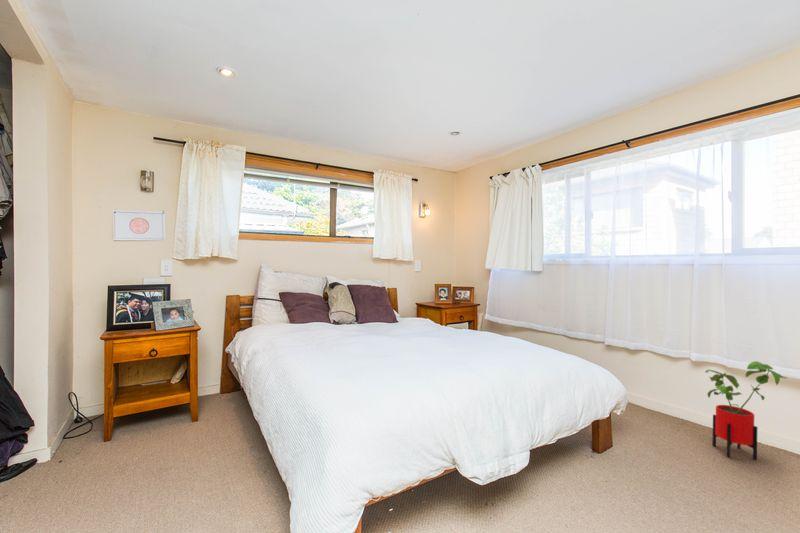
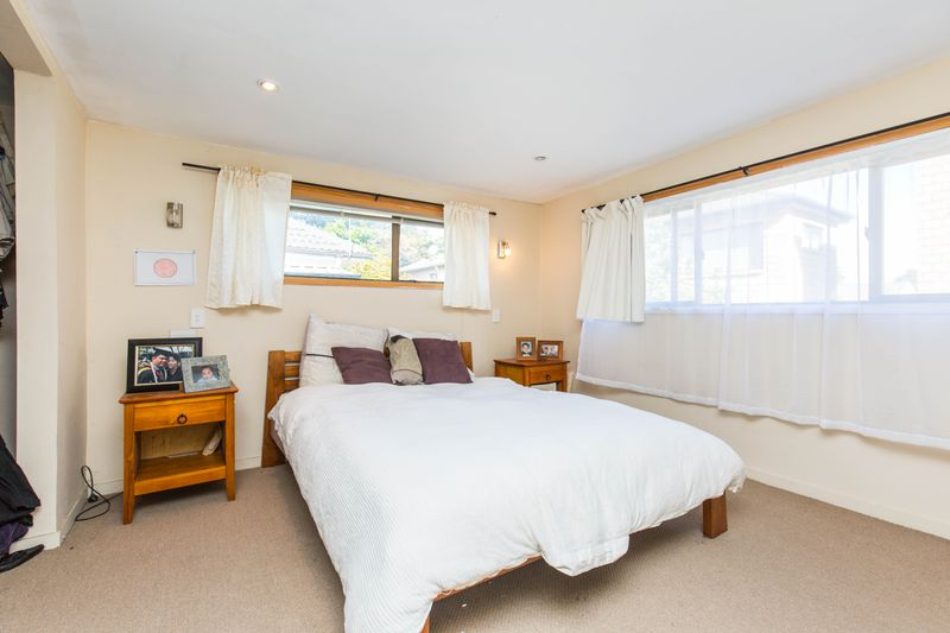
- house plant [704,360,787,461]
